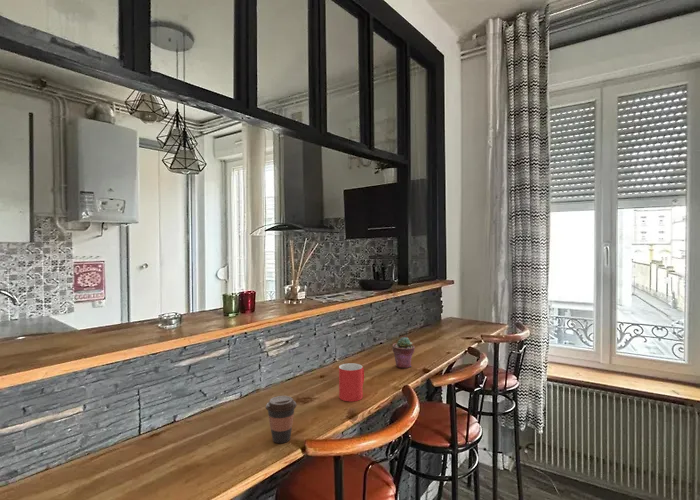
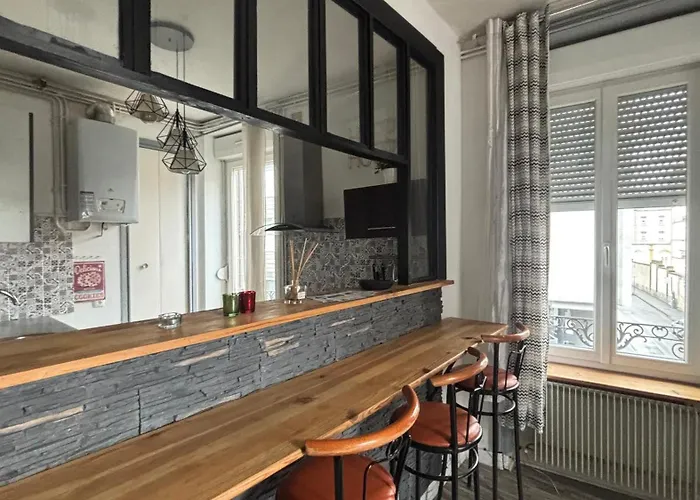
- mug [338,362,365,402]
- coffee cup [265,395,298,444]
- potted succulent [392,336,416,369]
